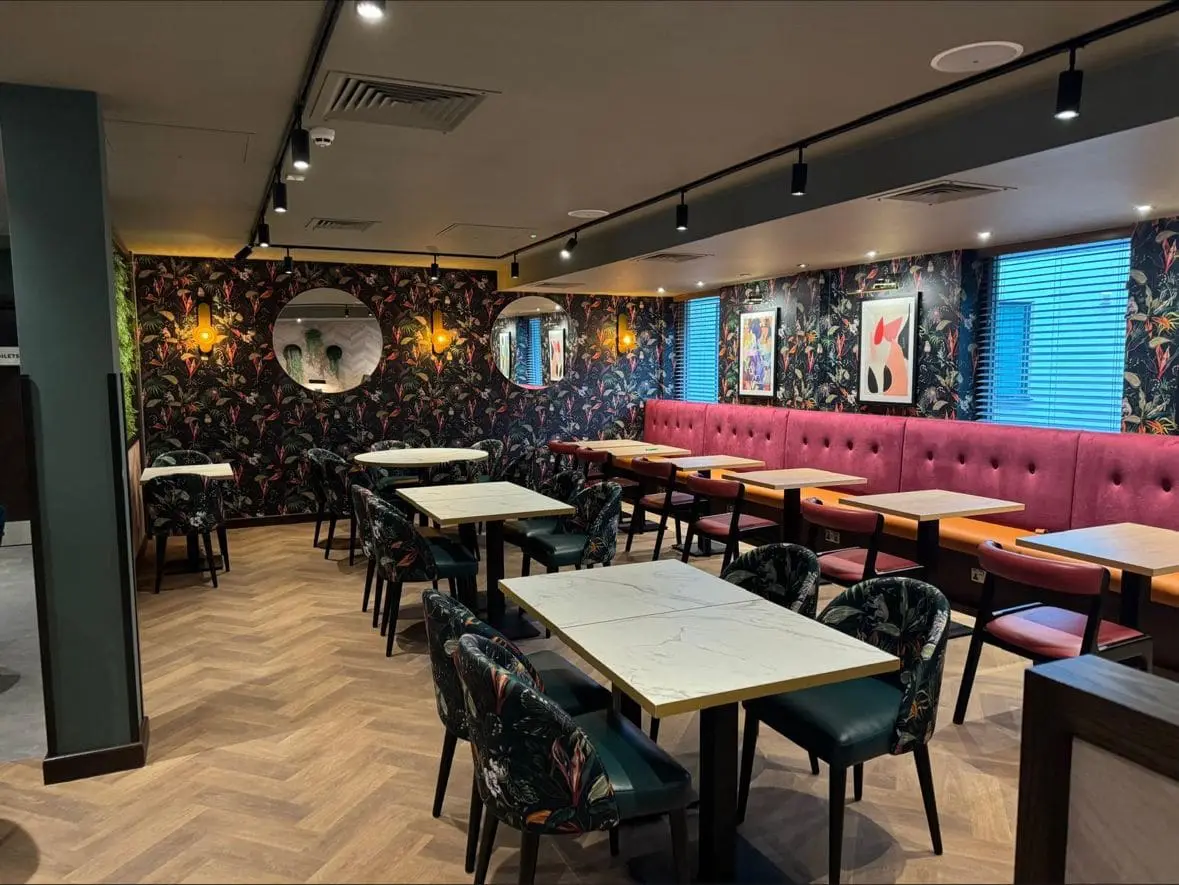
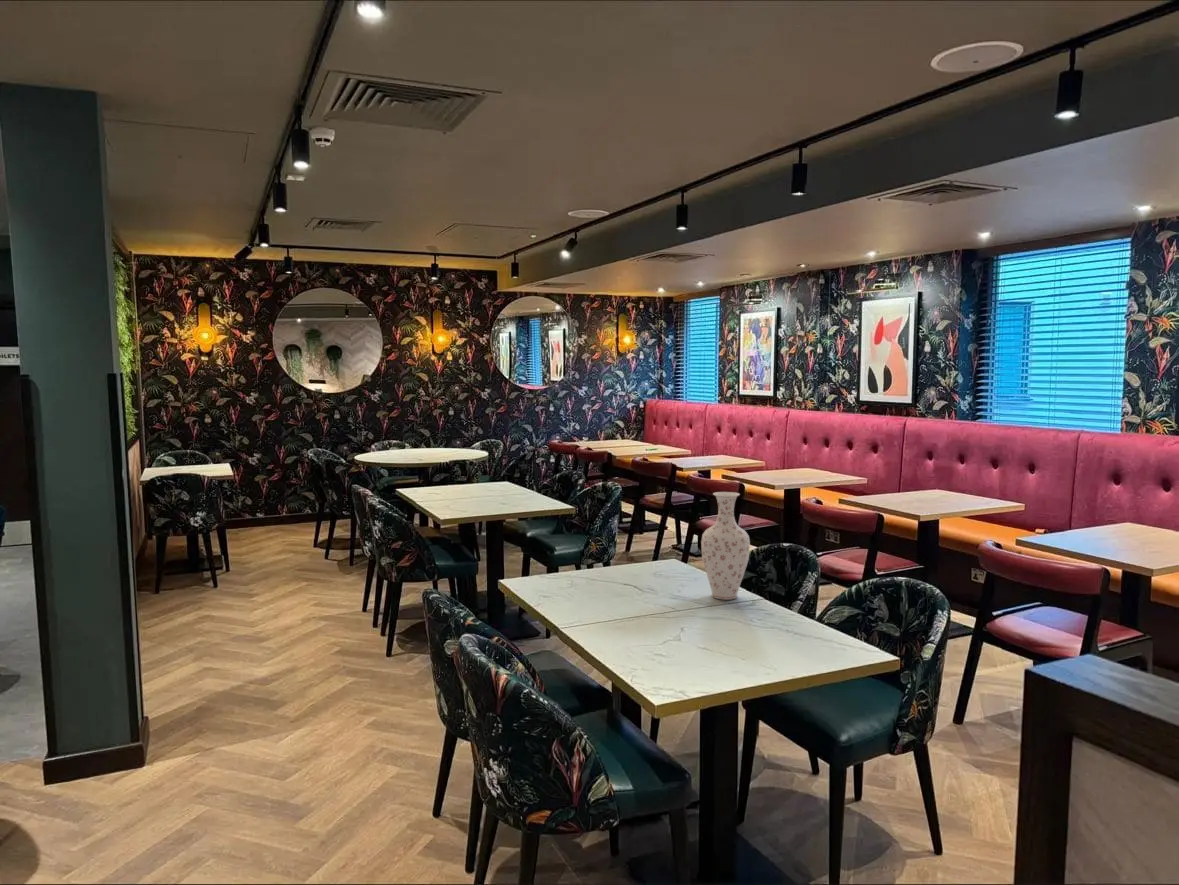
+ vase [700,491,751,601]
